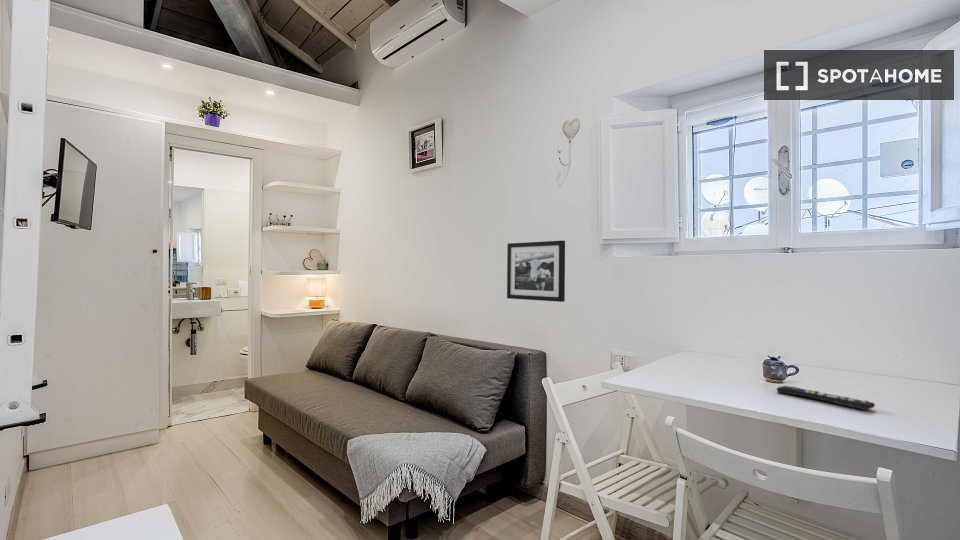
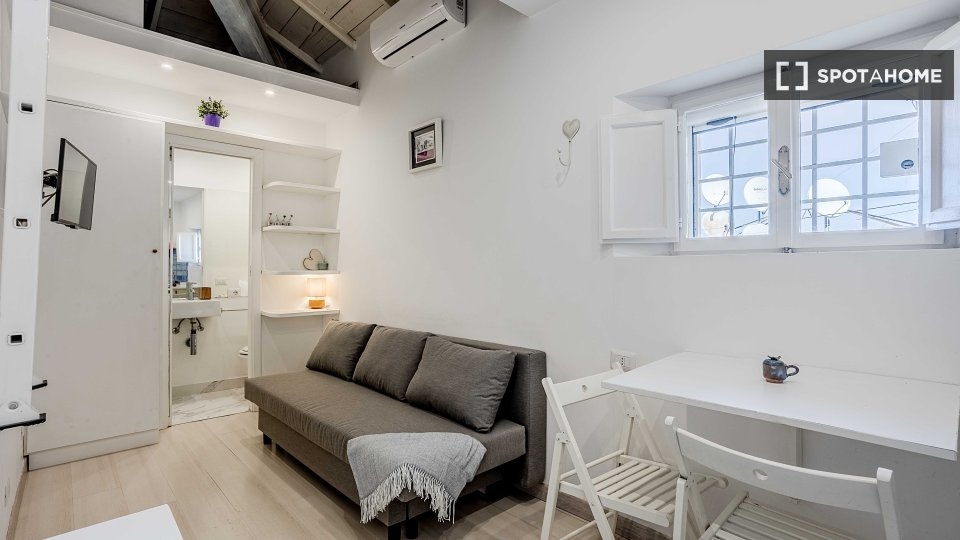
- remote control [776,385,876,410]
- picture frame [506,240,566,303]
